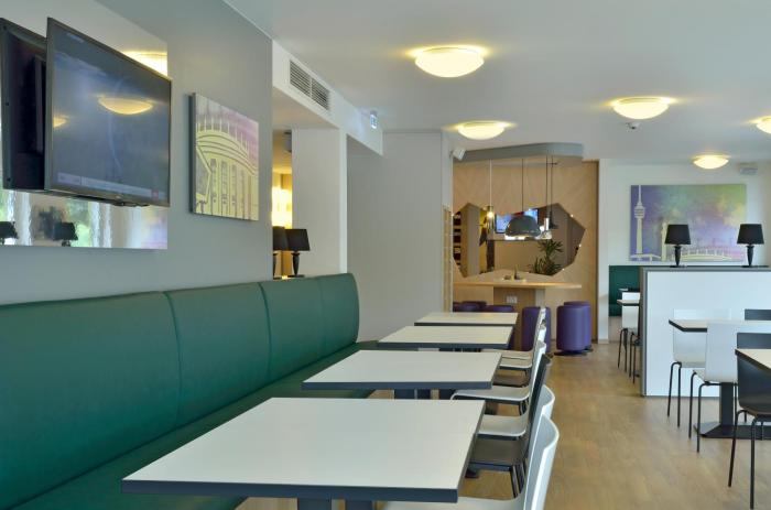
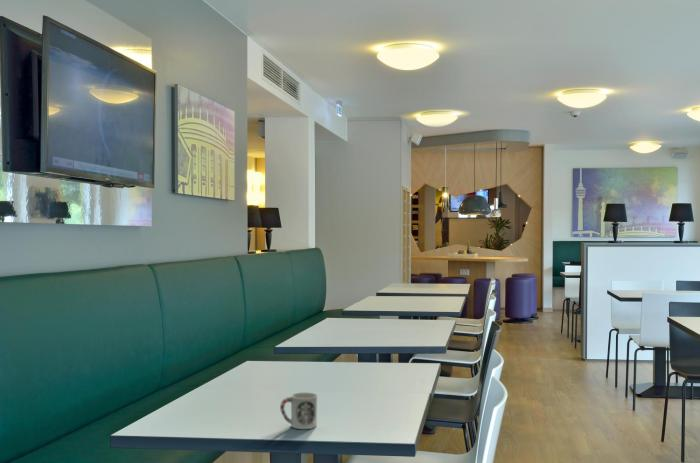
+ cup [279,392,318,430]
